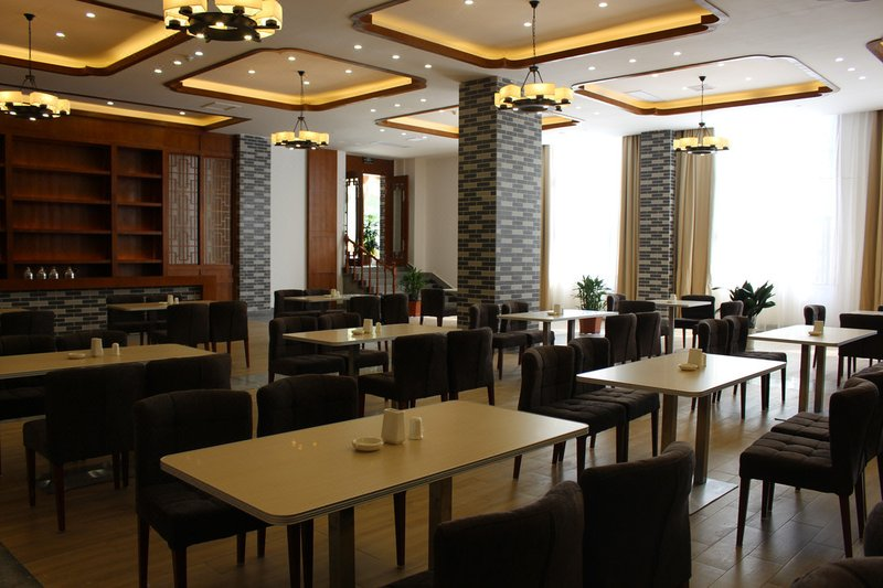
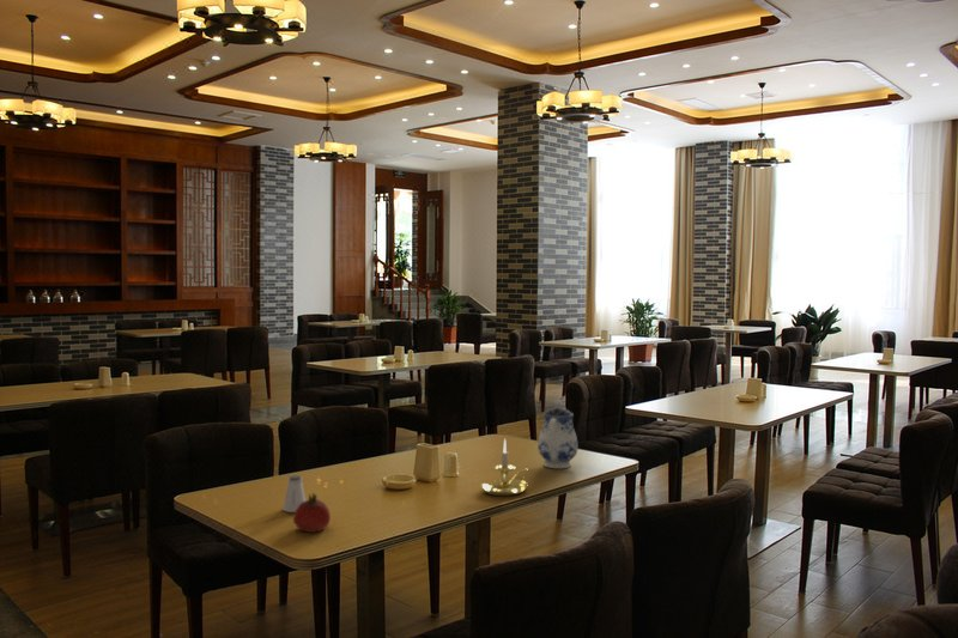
+ saltshaker [281,474,307,514]
+ teapot [536,399,580,469]
+ candle holder [479,438,529,497]
+ fruit [292,492,332,534]
